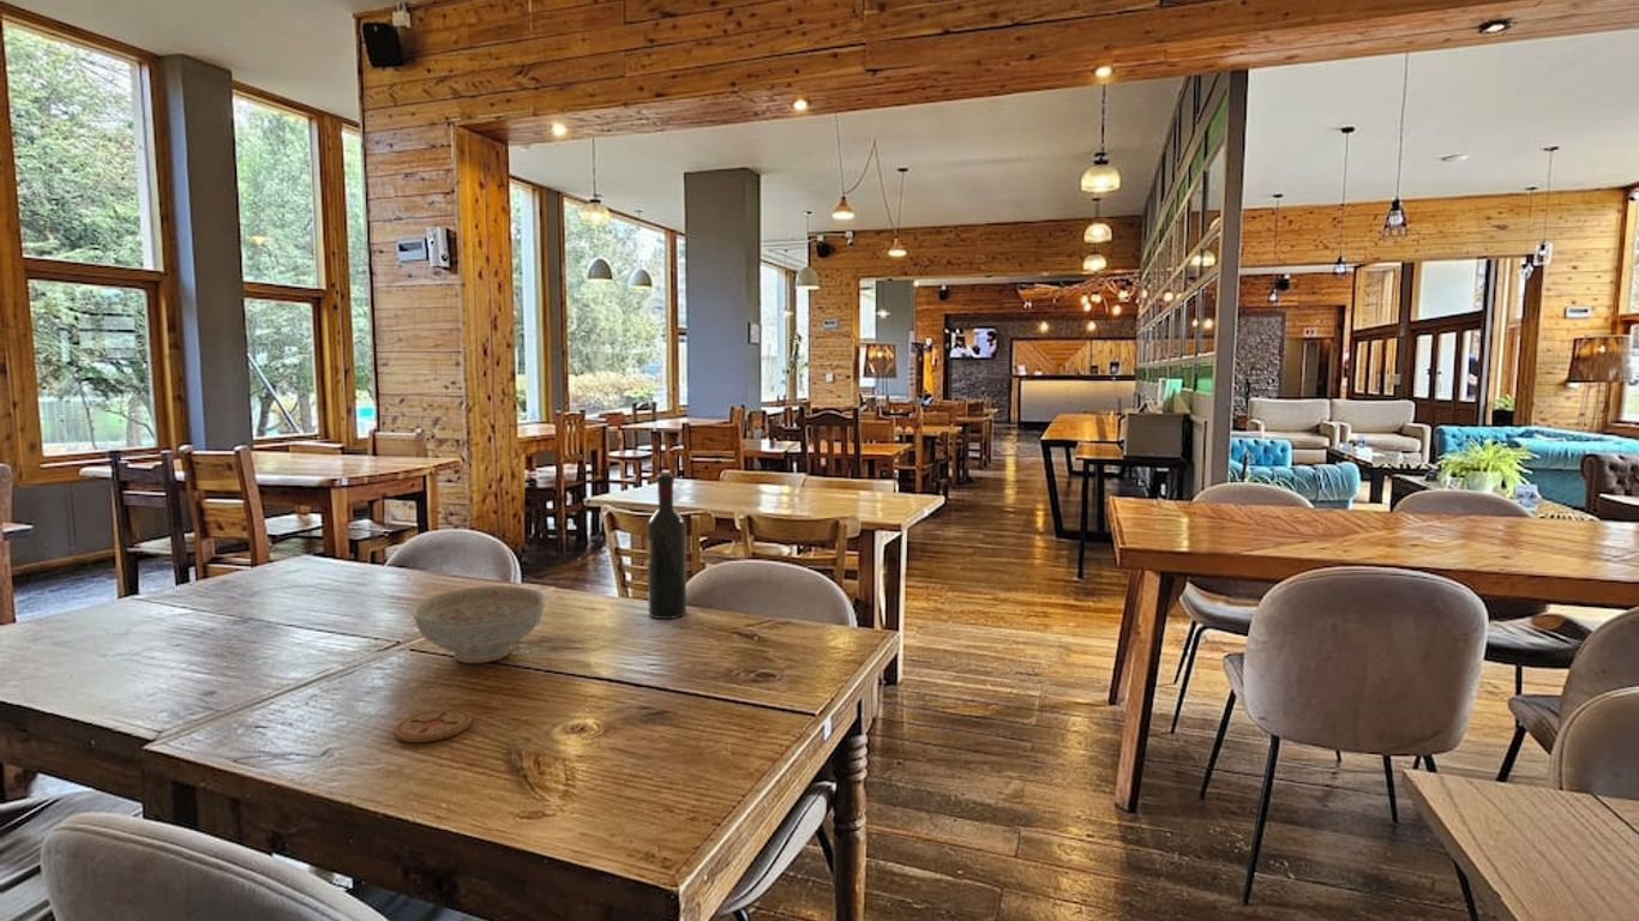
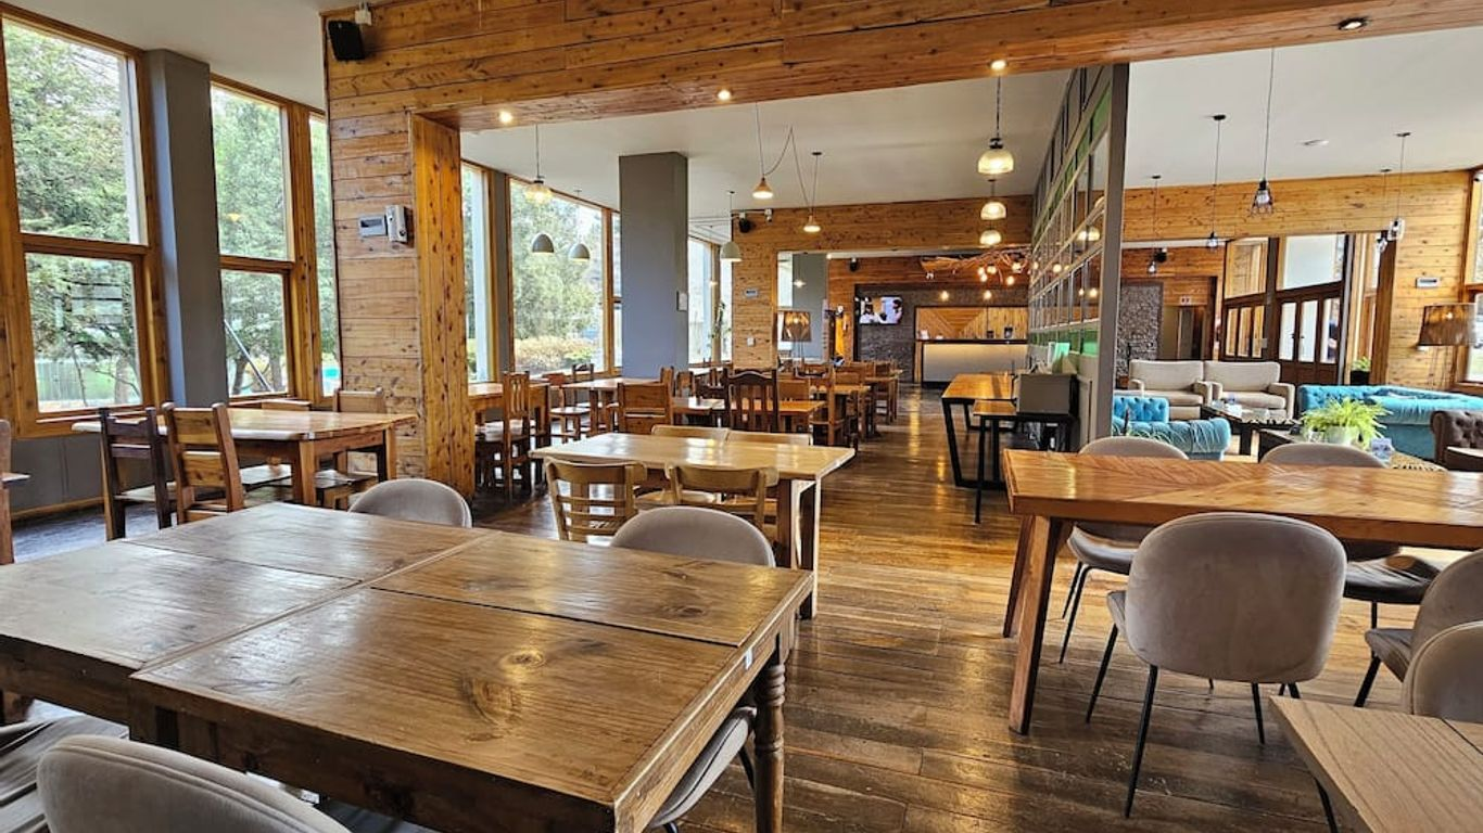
- coaster [392,708,473,744]
- decorative bowl [410,585,547,664]
- wine bottle [646,472,688,620]
